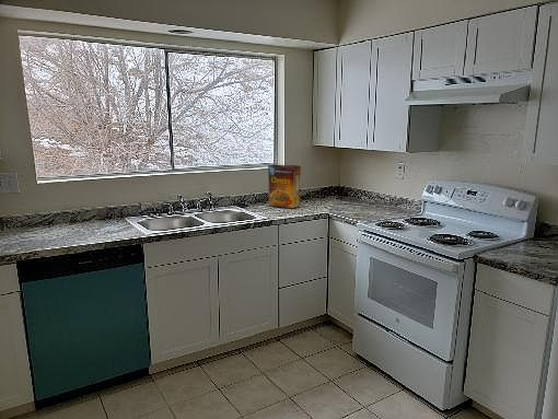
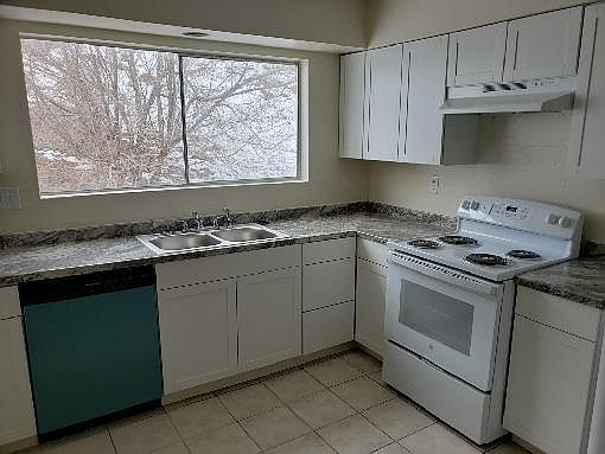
- cereal box [267,163,302,209]
